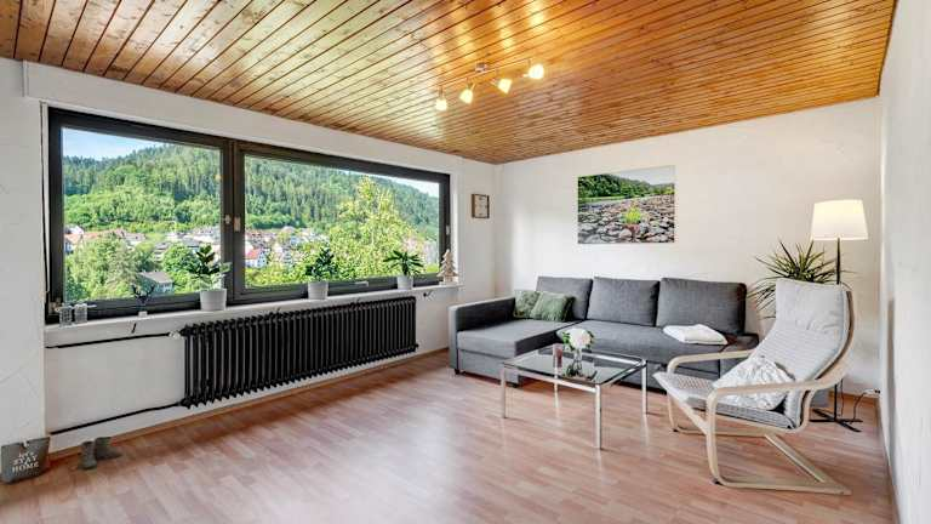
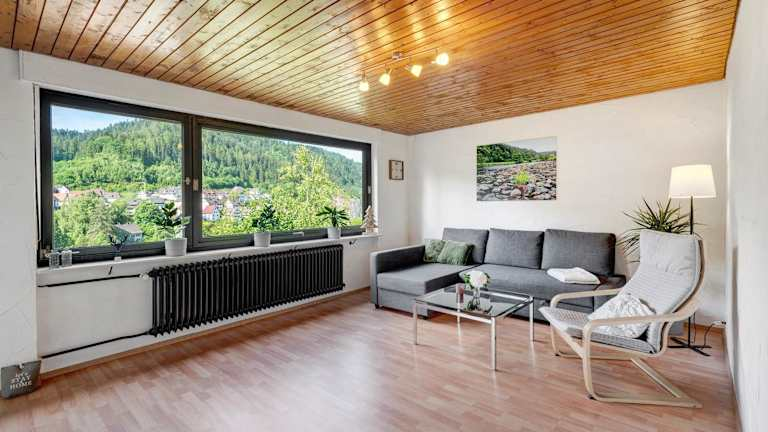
- boots [78,435,124,469]
